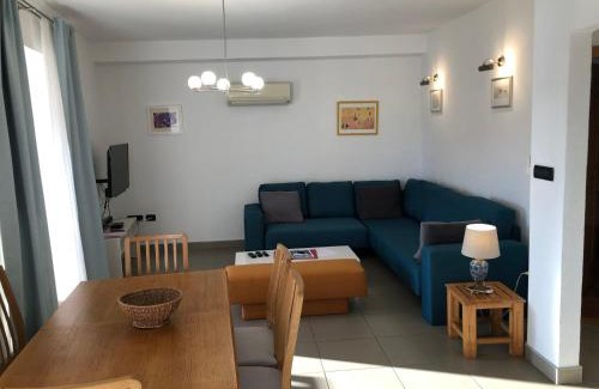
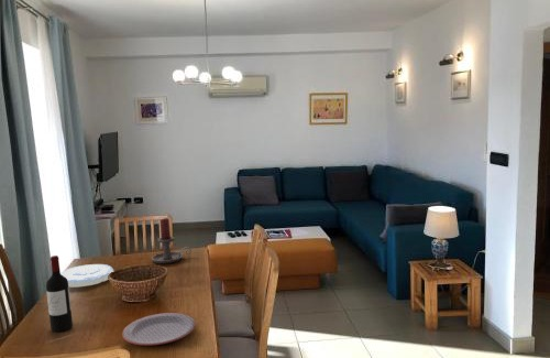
+ candle holder [151,217,193,264]
+ wine bottle [45,254,74,333]
+ plate [61,263,114,289]
+ plate [121,312,197,347]
